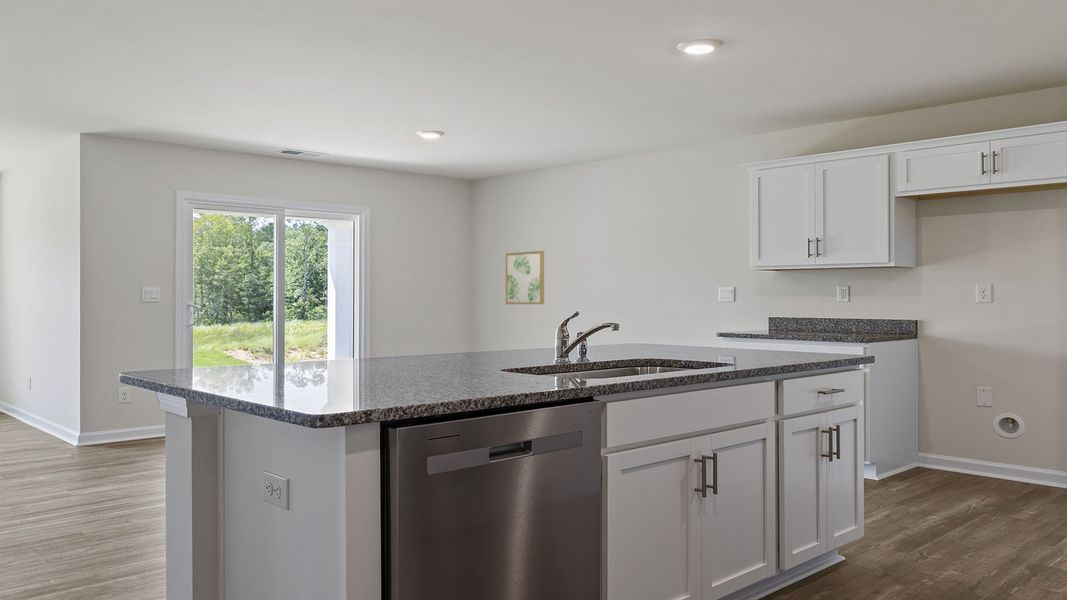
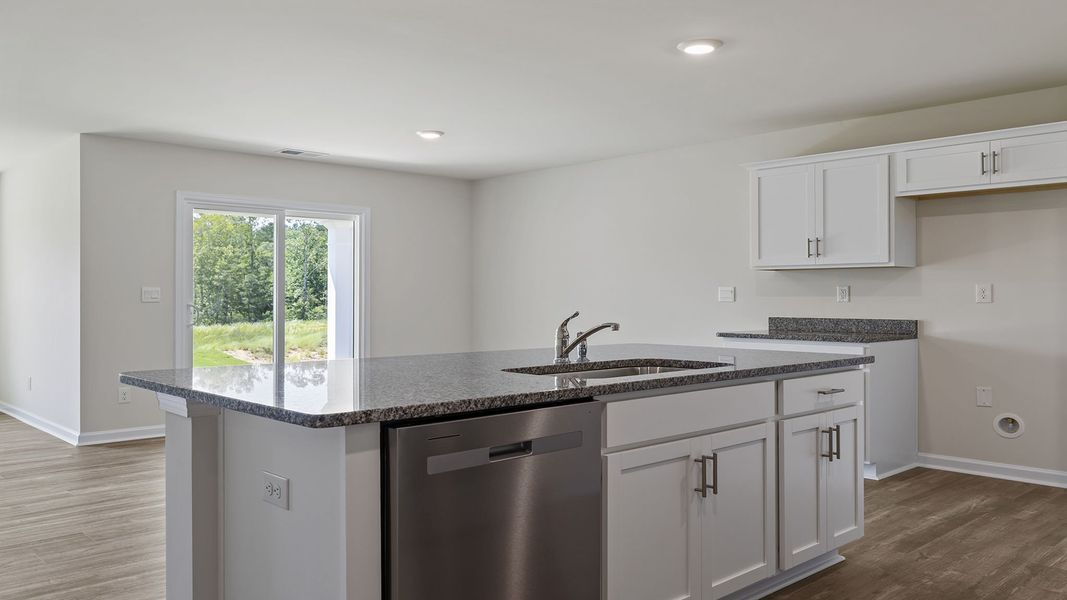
- wall art [505,250,545,305]
